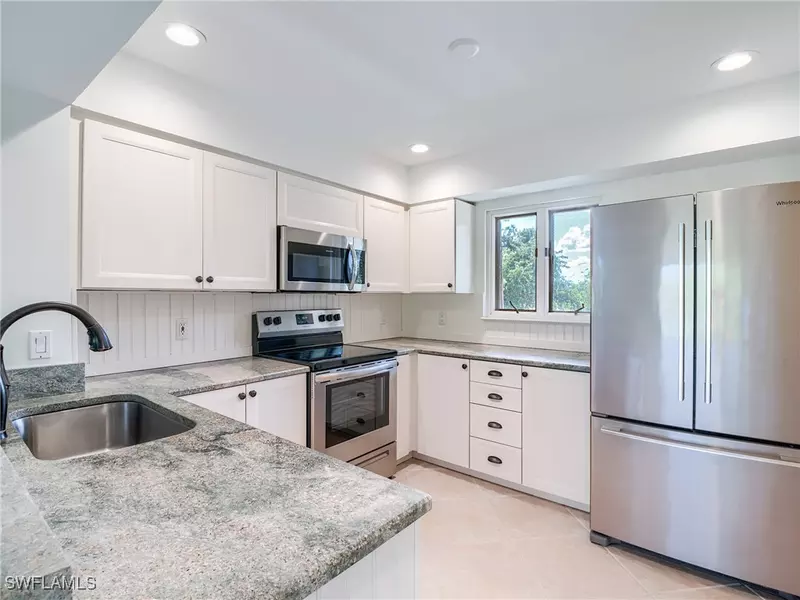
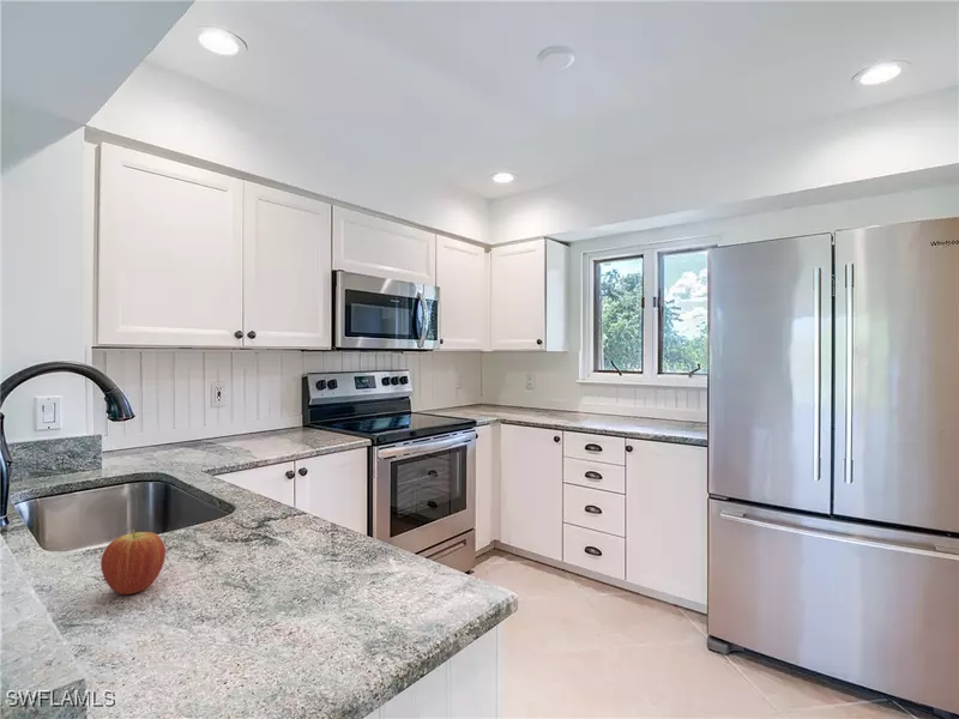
+ fruit [99,528,167,596]
